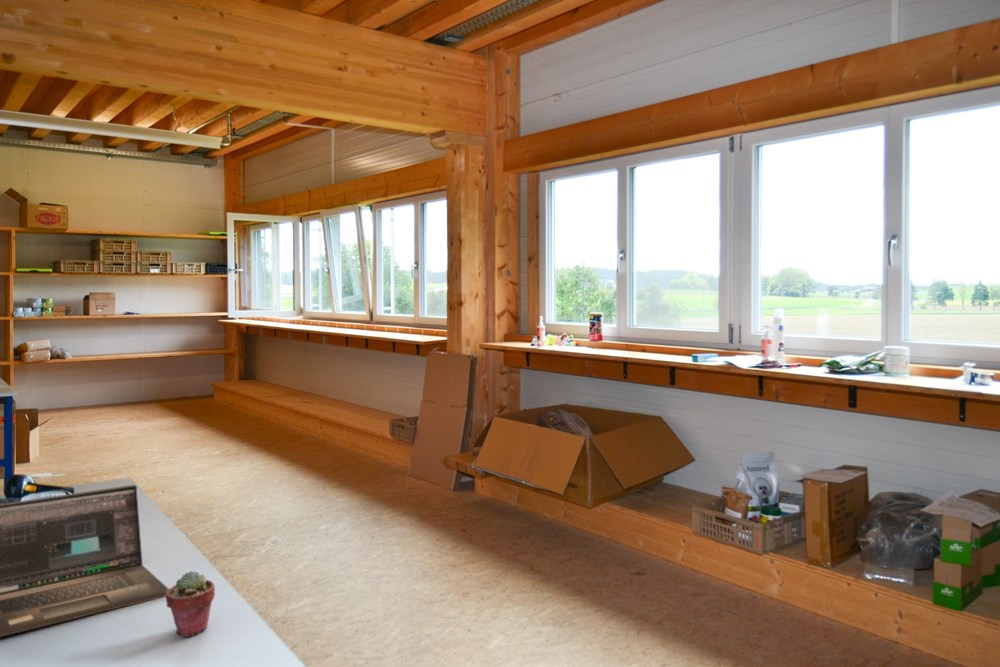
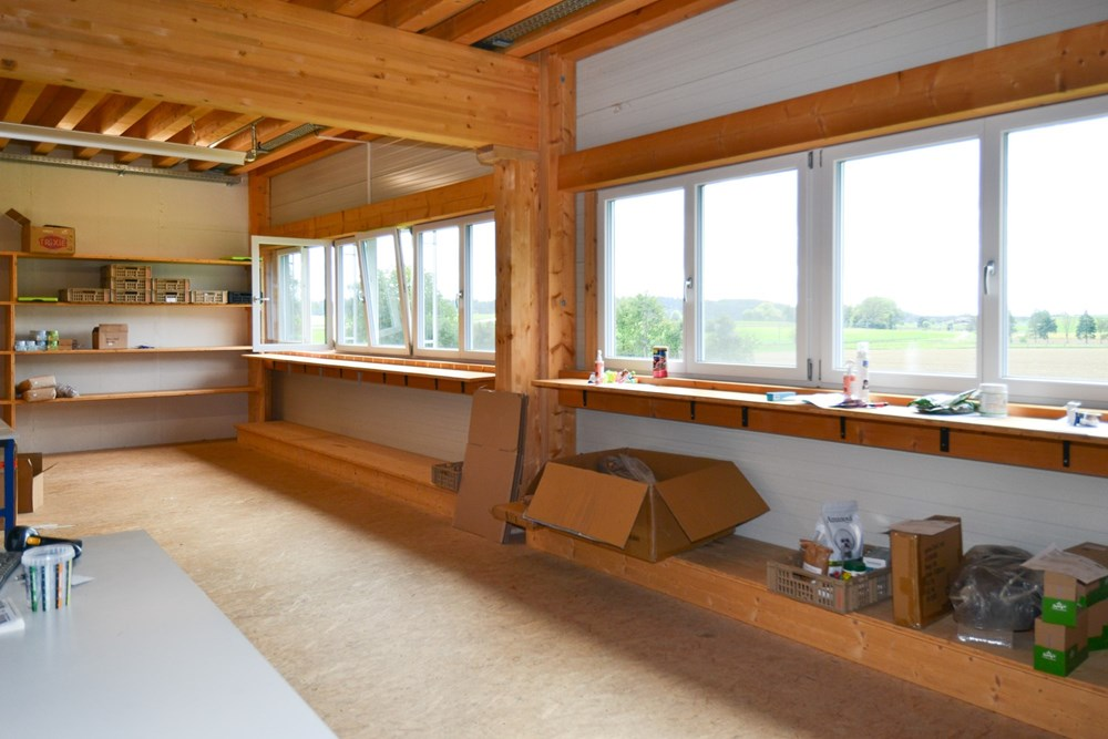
- laptop [0,484,169,638]
- potted succulent [165,570,216,638]
